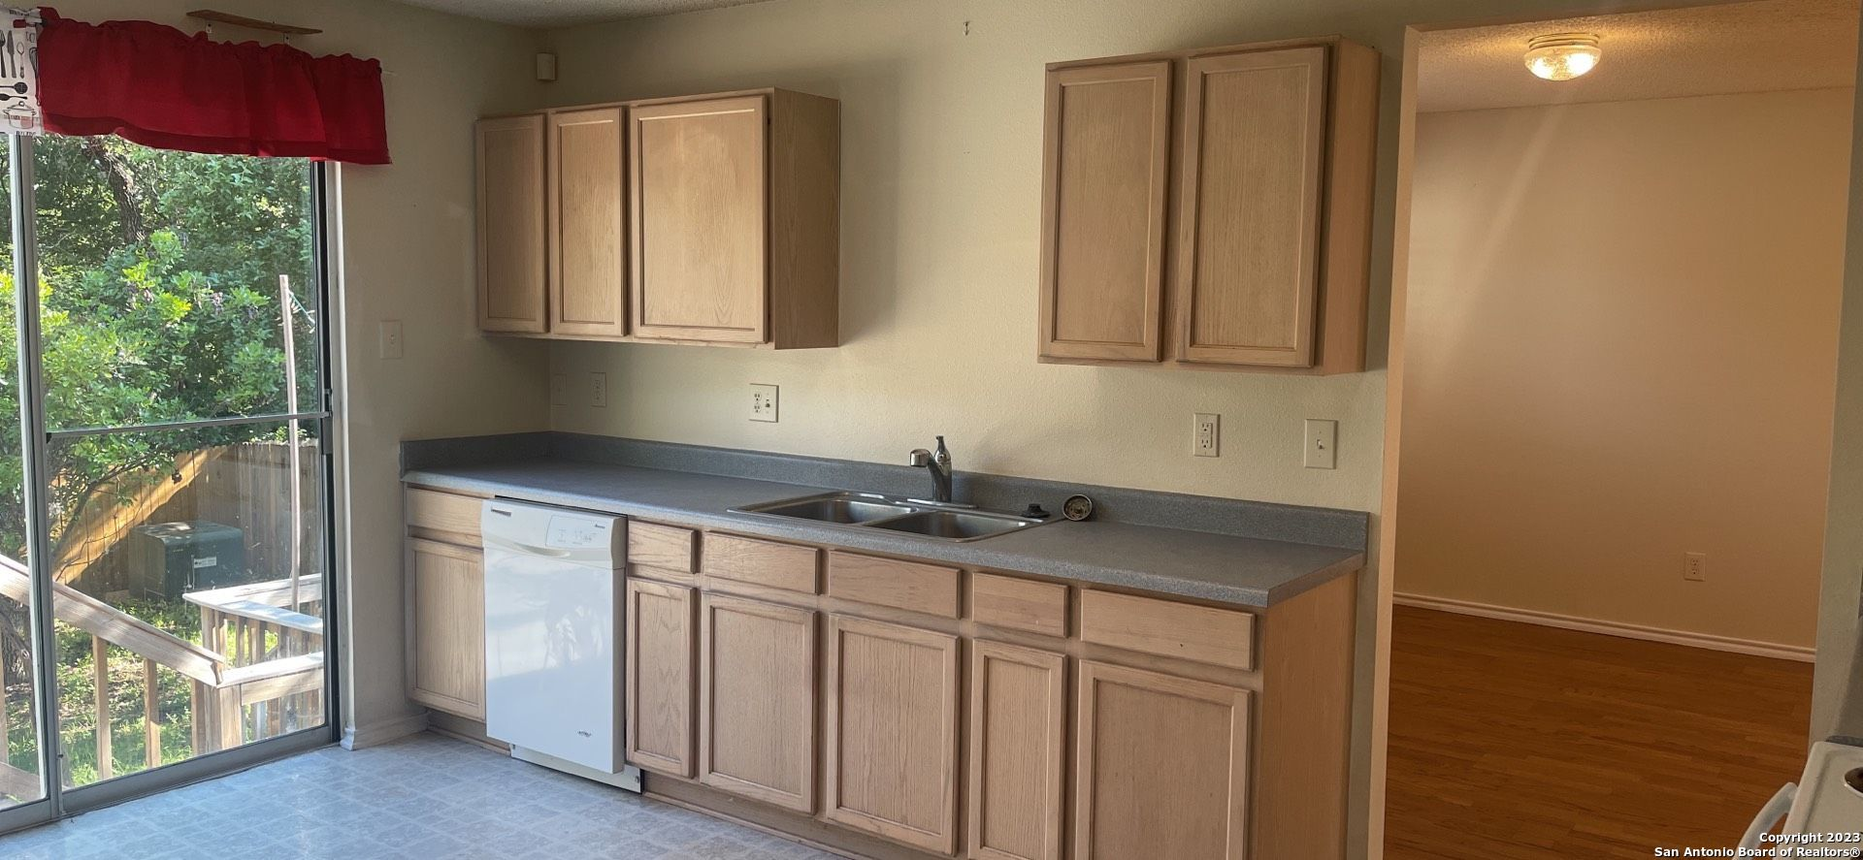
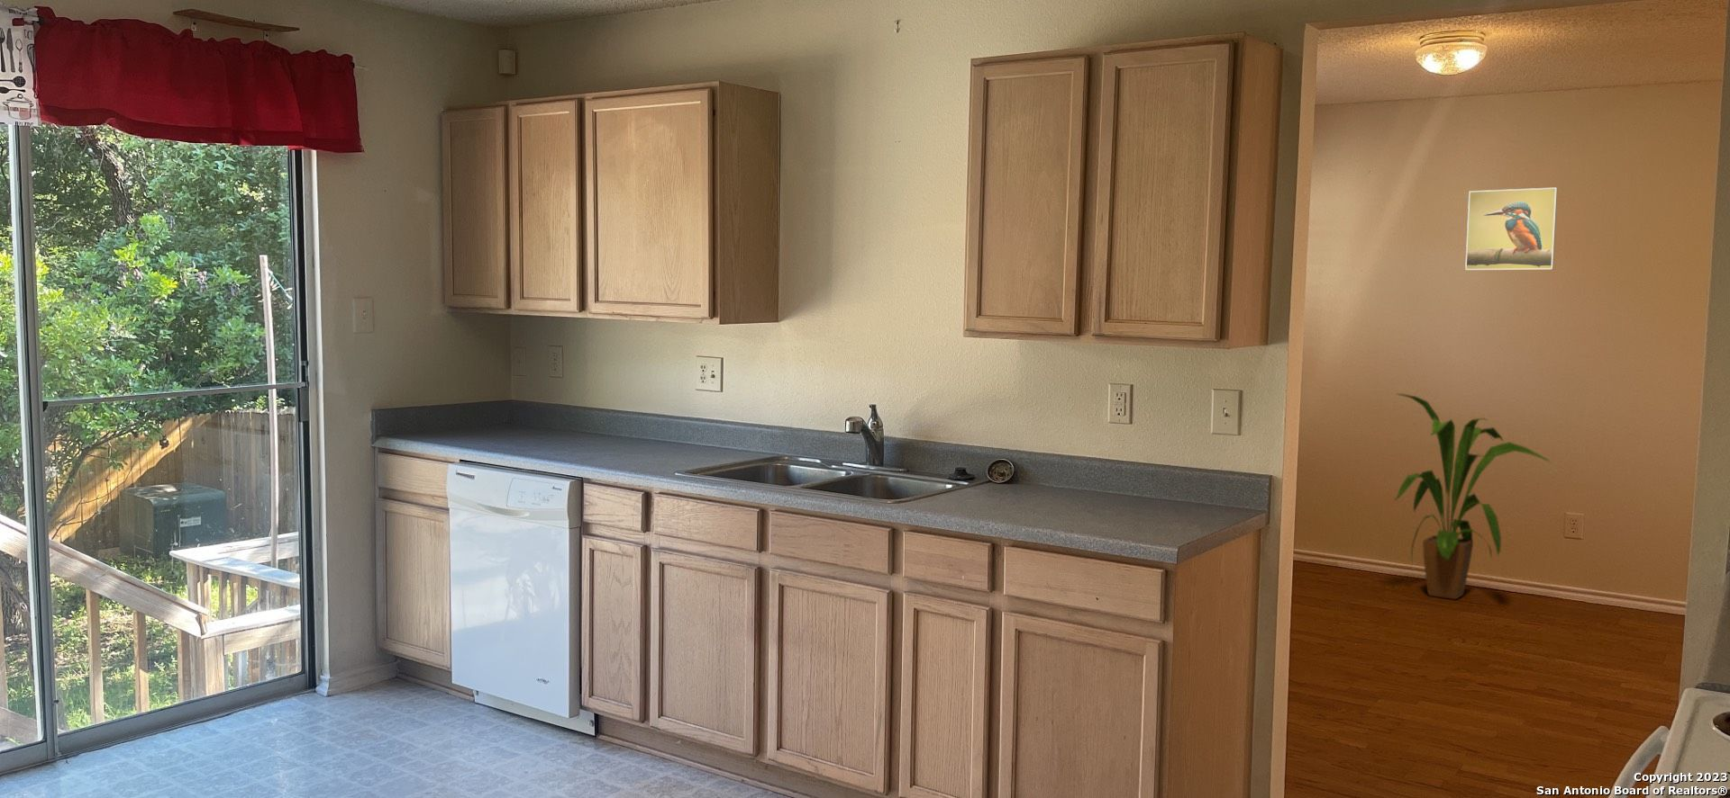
+ house plant [1393,392,1551,600]
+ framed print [1464,187,1559,271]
